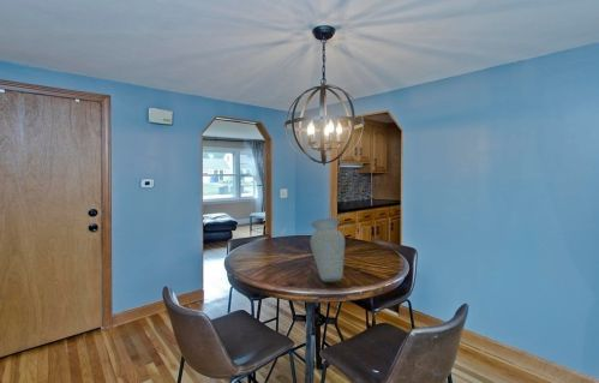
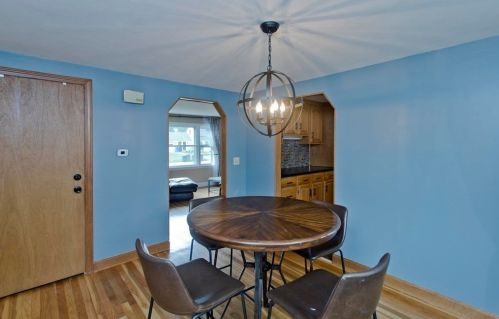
- vase [309,217,346,283]
